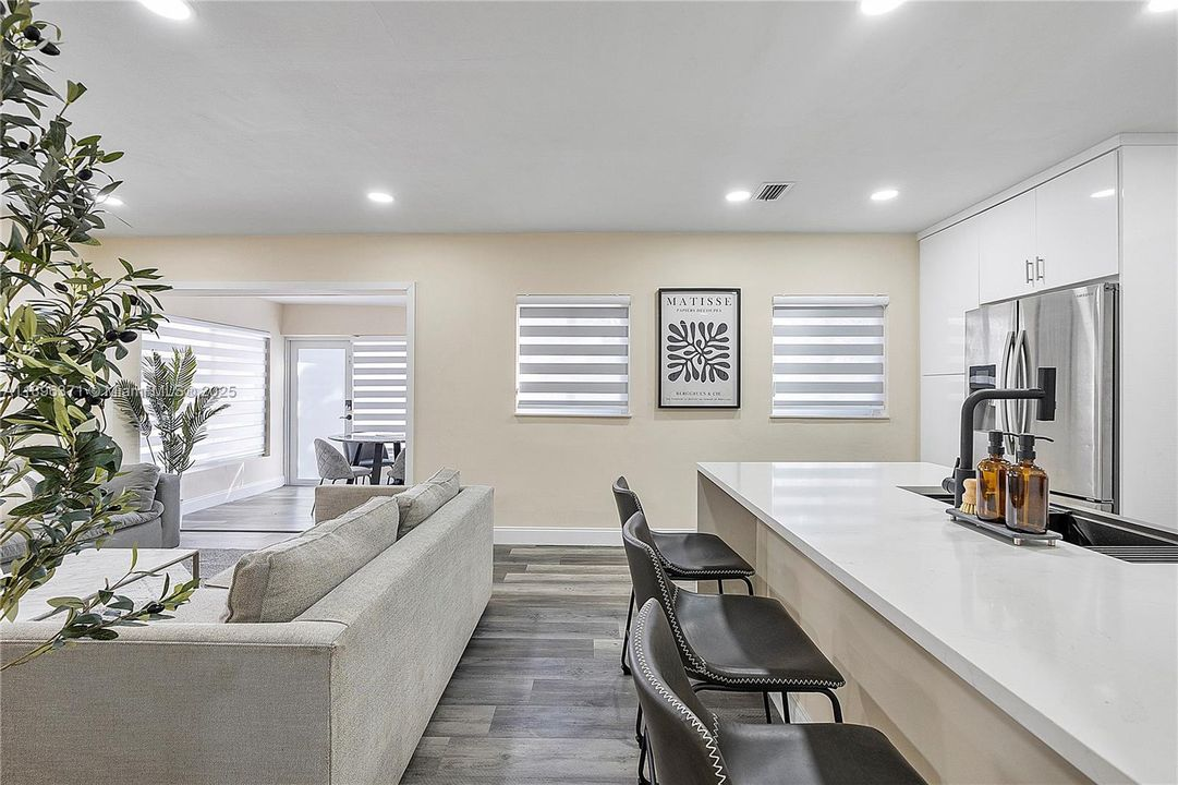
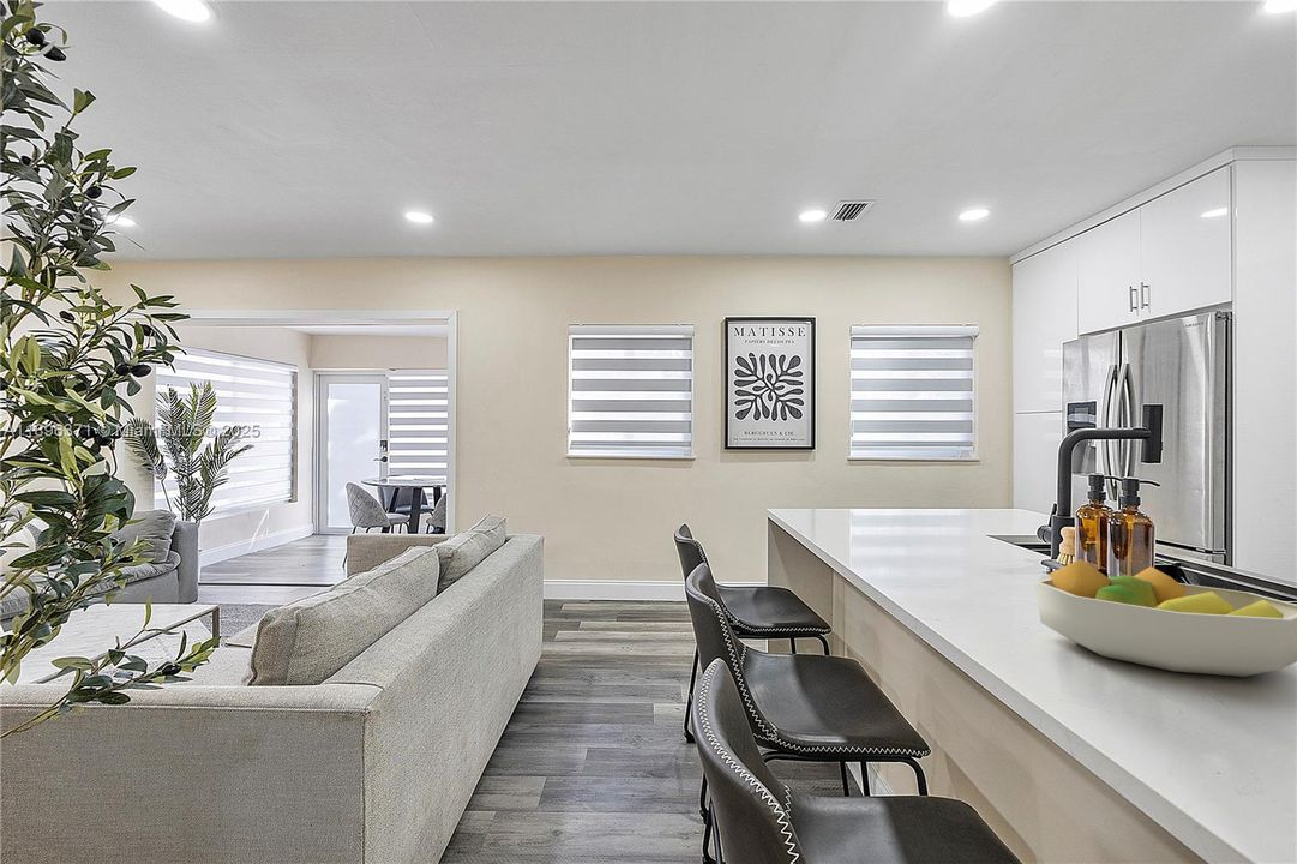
+ fruit bowl [1033,558,1297,678]
